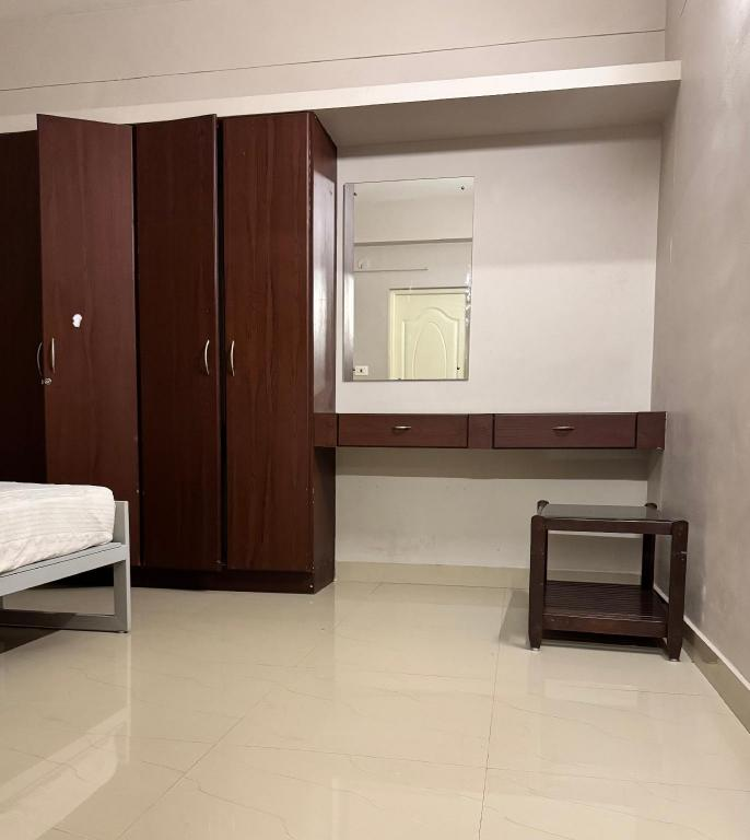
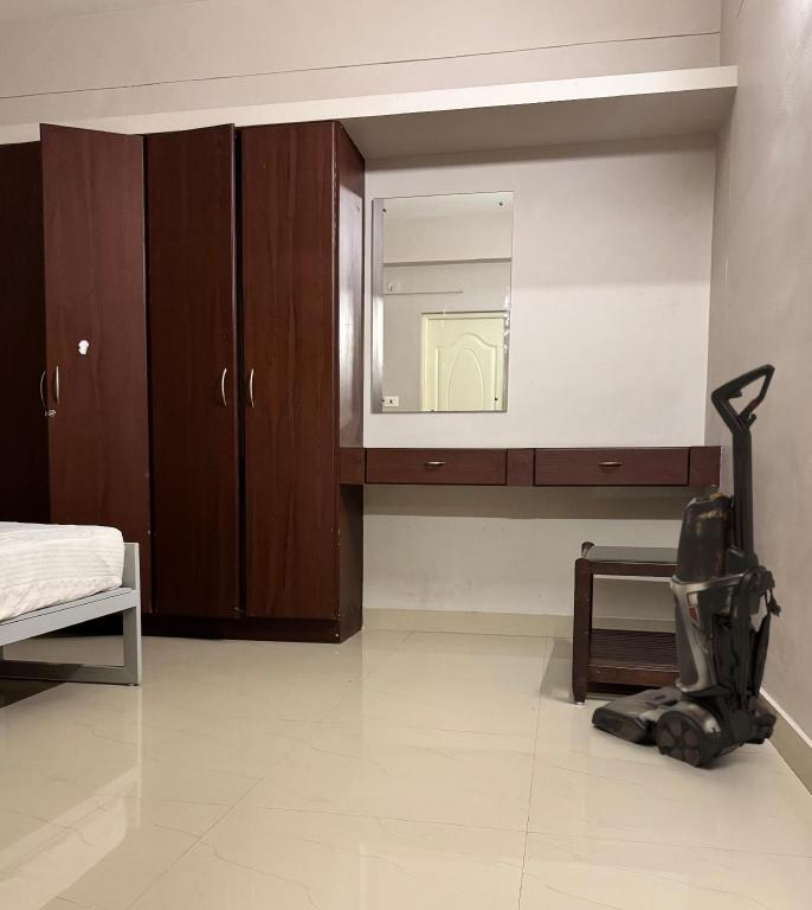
+ vacuum cleaner [591,363,782,769]
